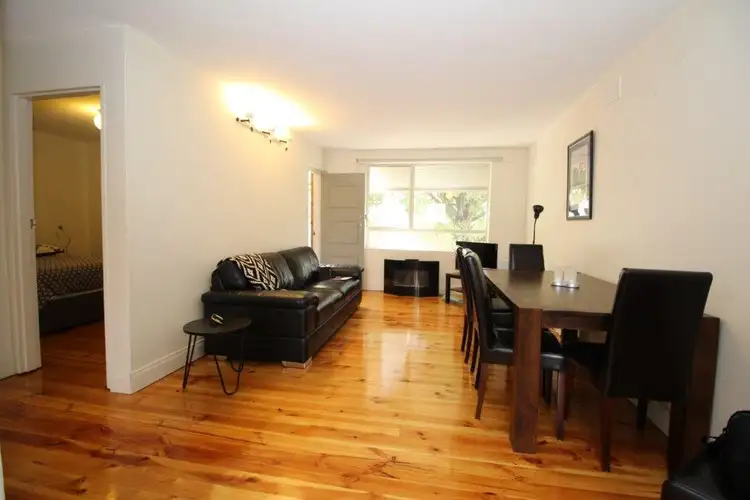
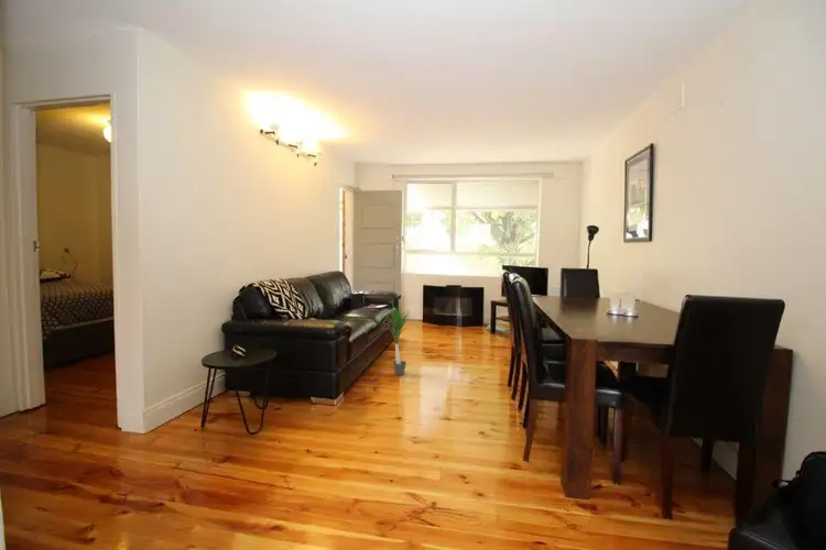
+ potted plant [376,299,423,376]
